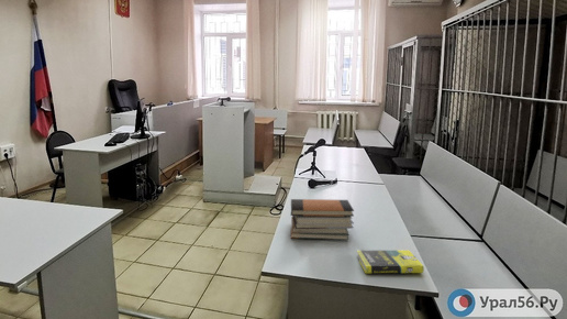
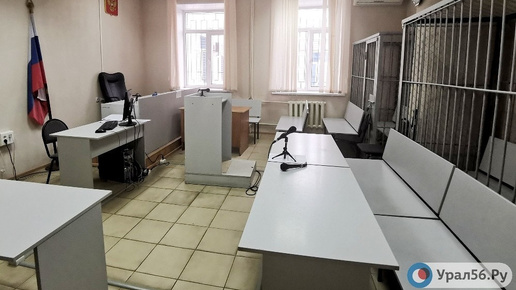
- book stack [289,198,355,241]
- book [356,249,425,274]
